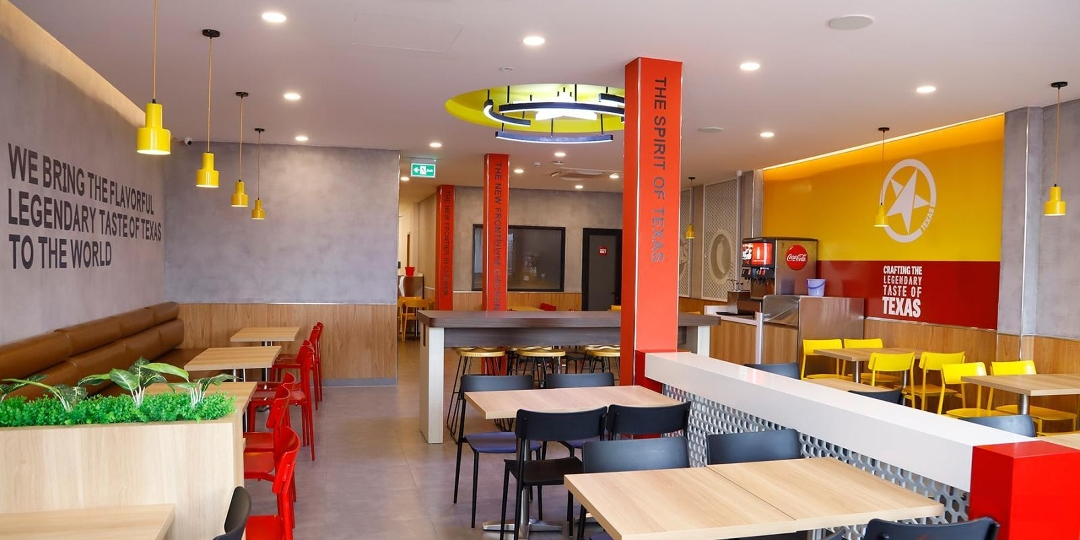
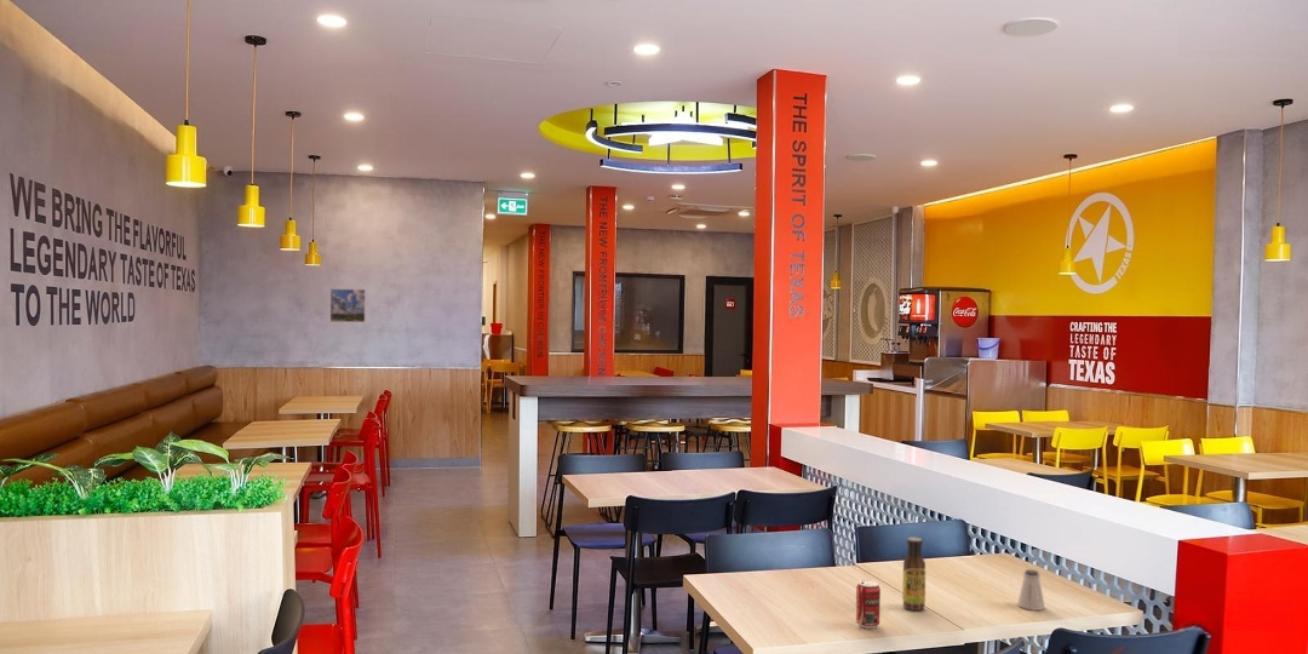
+ sauce bottle [901,537,926,612]
+ beverage can [855,579,882,630]
+ saltshaker [1016,568,1046,612]
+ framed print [329,287,367,323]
